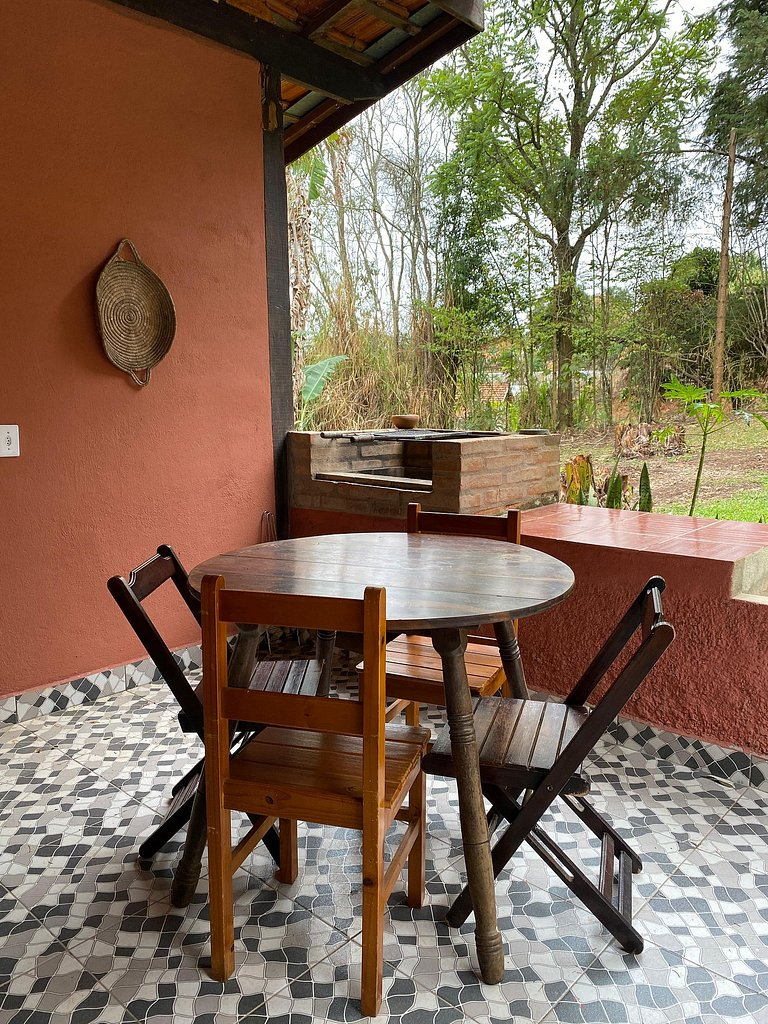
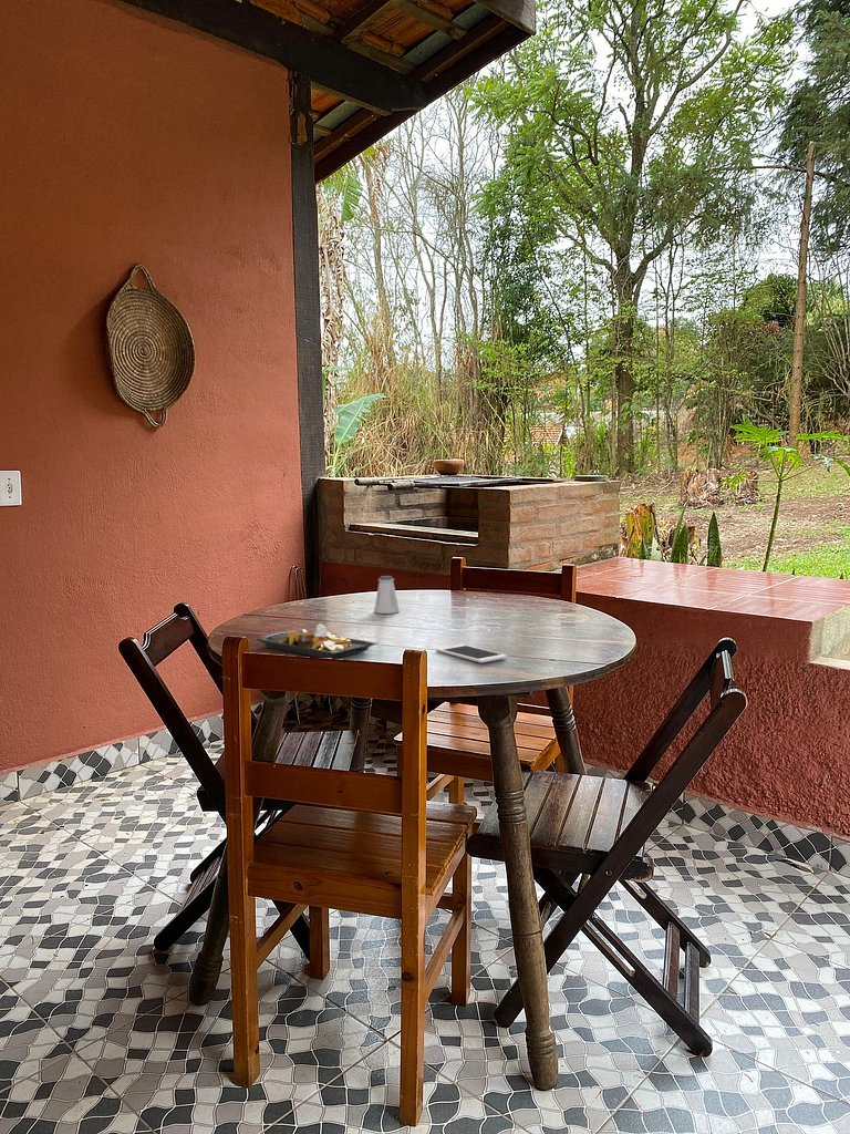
+ cell phone [435,643,508,663]
+ plate [256,622,379,660]
+ saltshaker [373,575,401,615]
